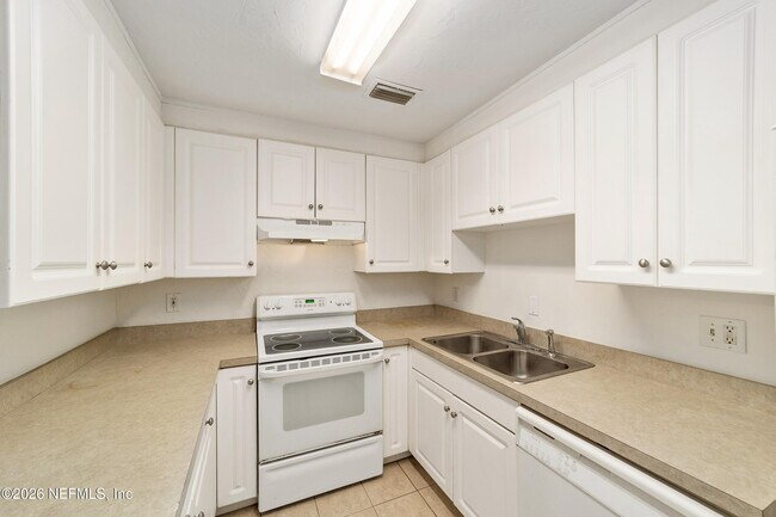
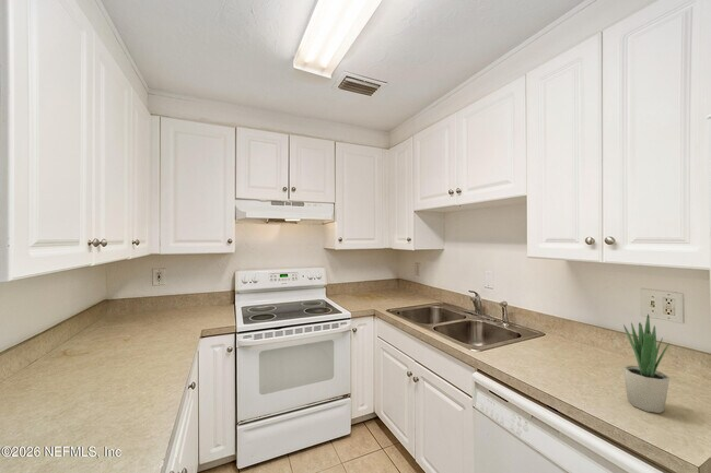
+ potted plant [622,314,671,414]
